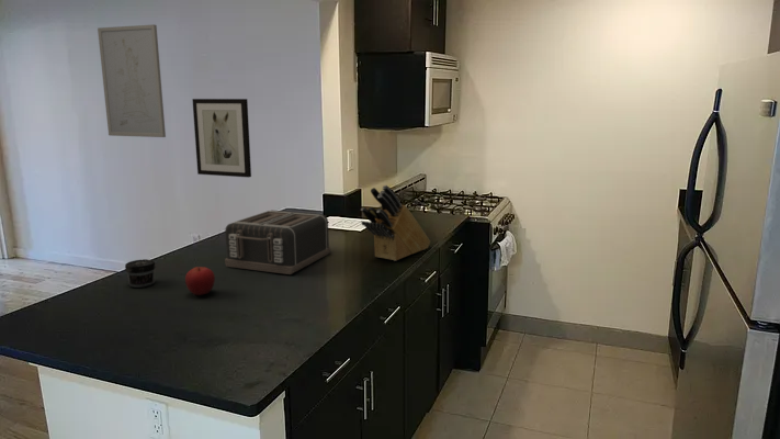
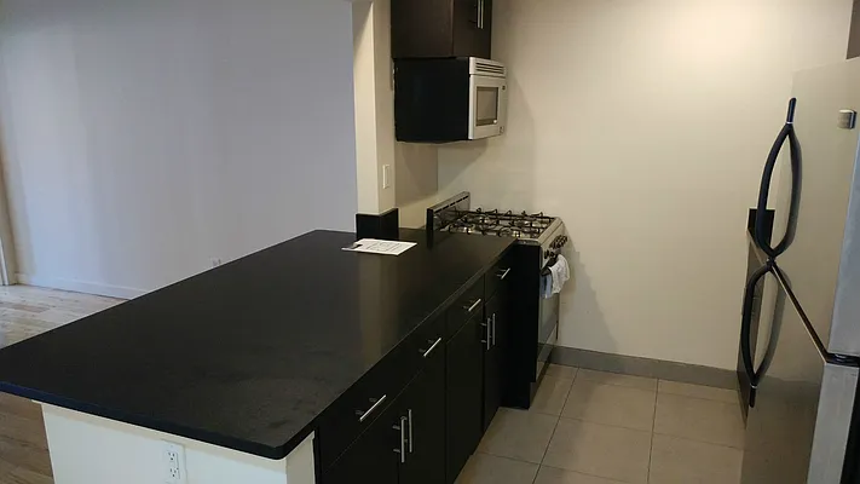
- wall art [191,98,252,179]
- fruit [184,266,216,296]
- toaster [224,210,331,275]
- knife block [360,184,431,262]
- jar [124,258,157,289]
- wall art [97,23,167,138]
